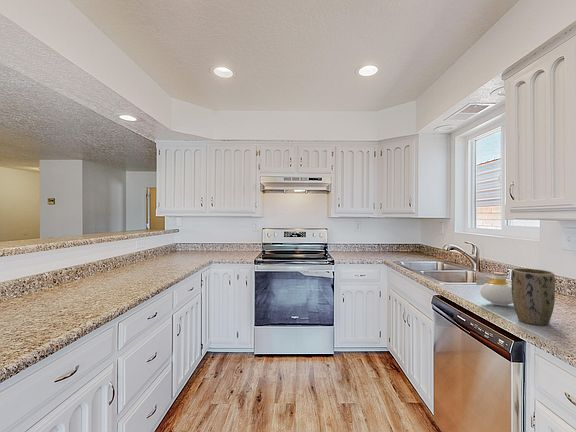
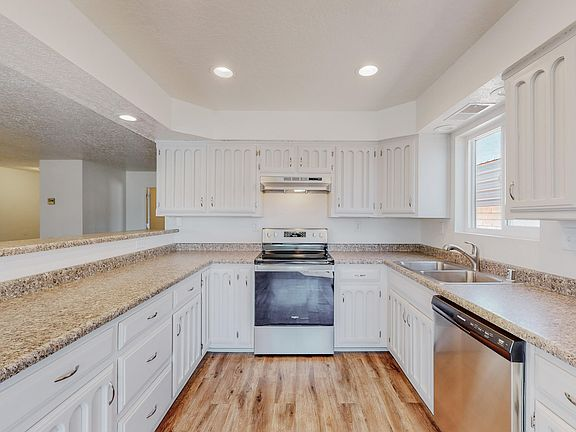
- bottle [474,271,513,307]
- plant pot [510,267,556,326]
